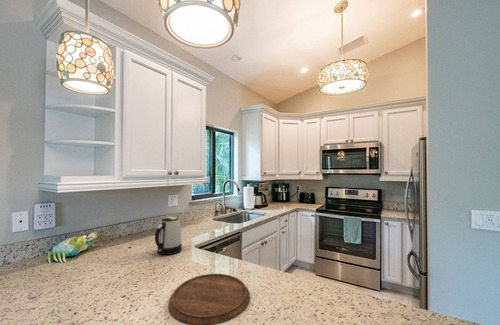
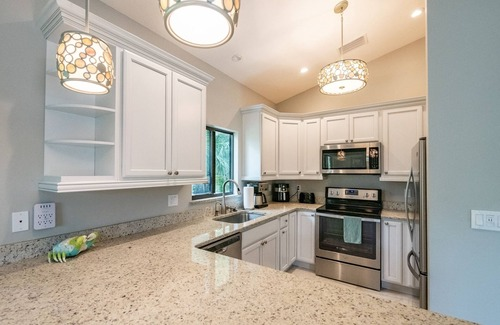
- kettle [154,216,183,256]
- cutting board [168,273,251,325]
